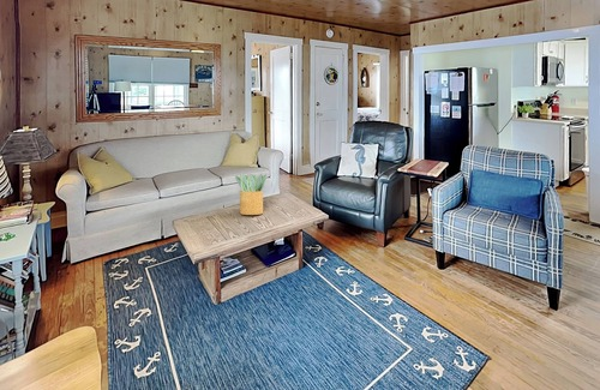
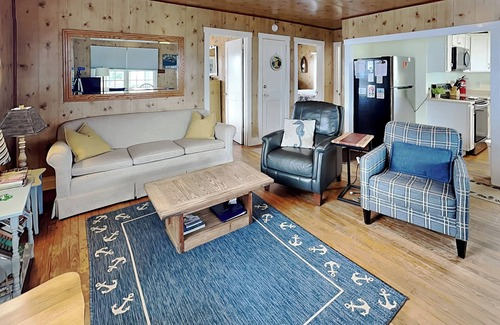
- potted plant [234,173,268,216]
